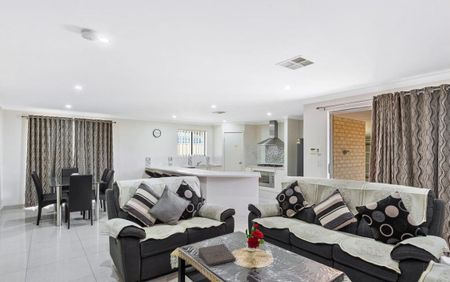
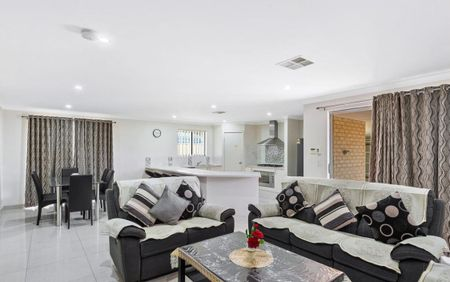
- pizza box [197,243,237,267]
